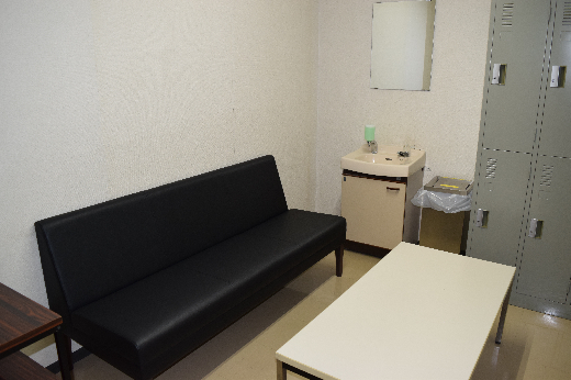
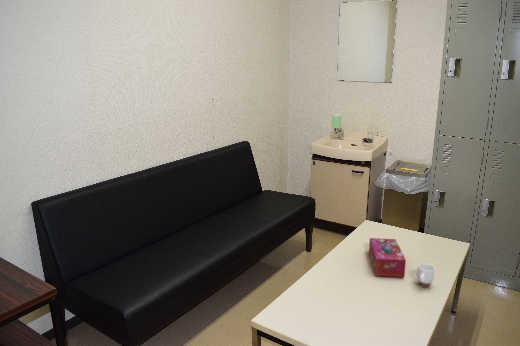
+ mug [416,263,436,288]
+ tissue box [368,237,407,278]
